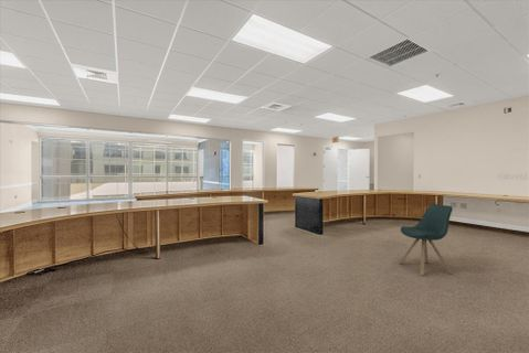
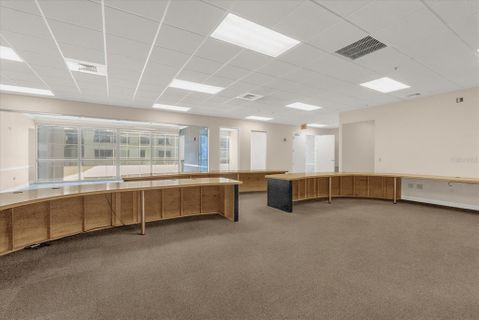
- chair [398,203,454,277]
